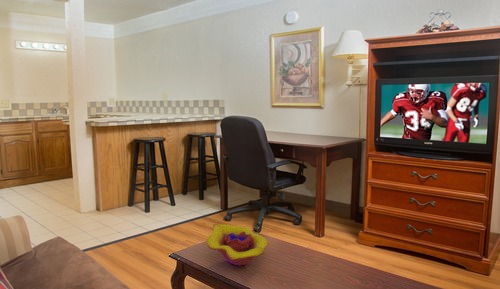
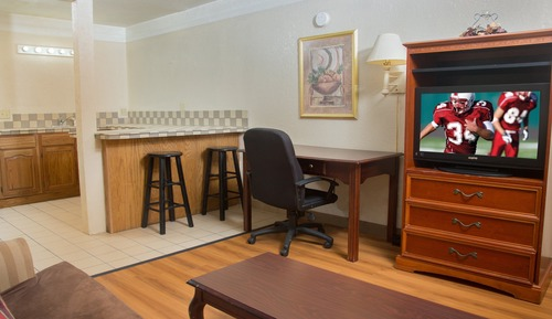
- decorative bowl [206,223,269,266]
